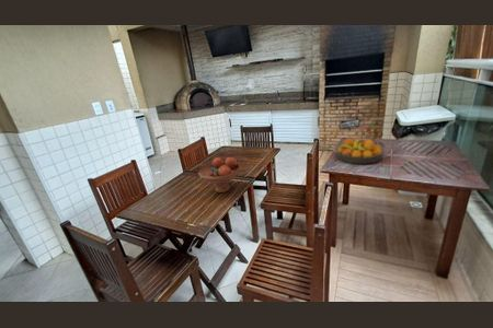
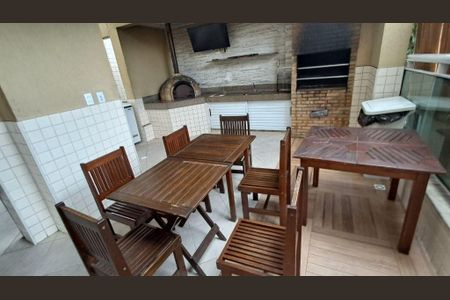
- fruit bowl [197,156,242,194]
- fruit bowl [335,137,385,165]
